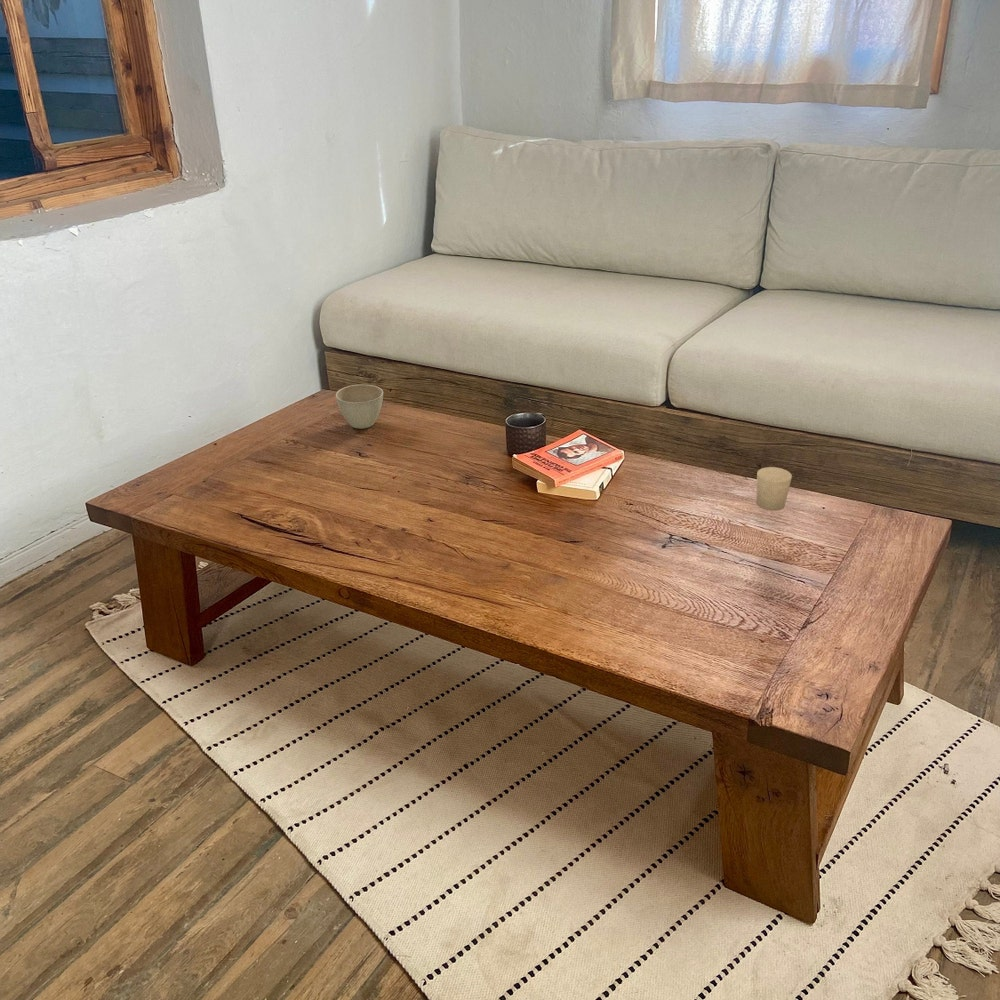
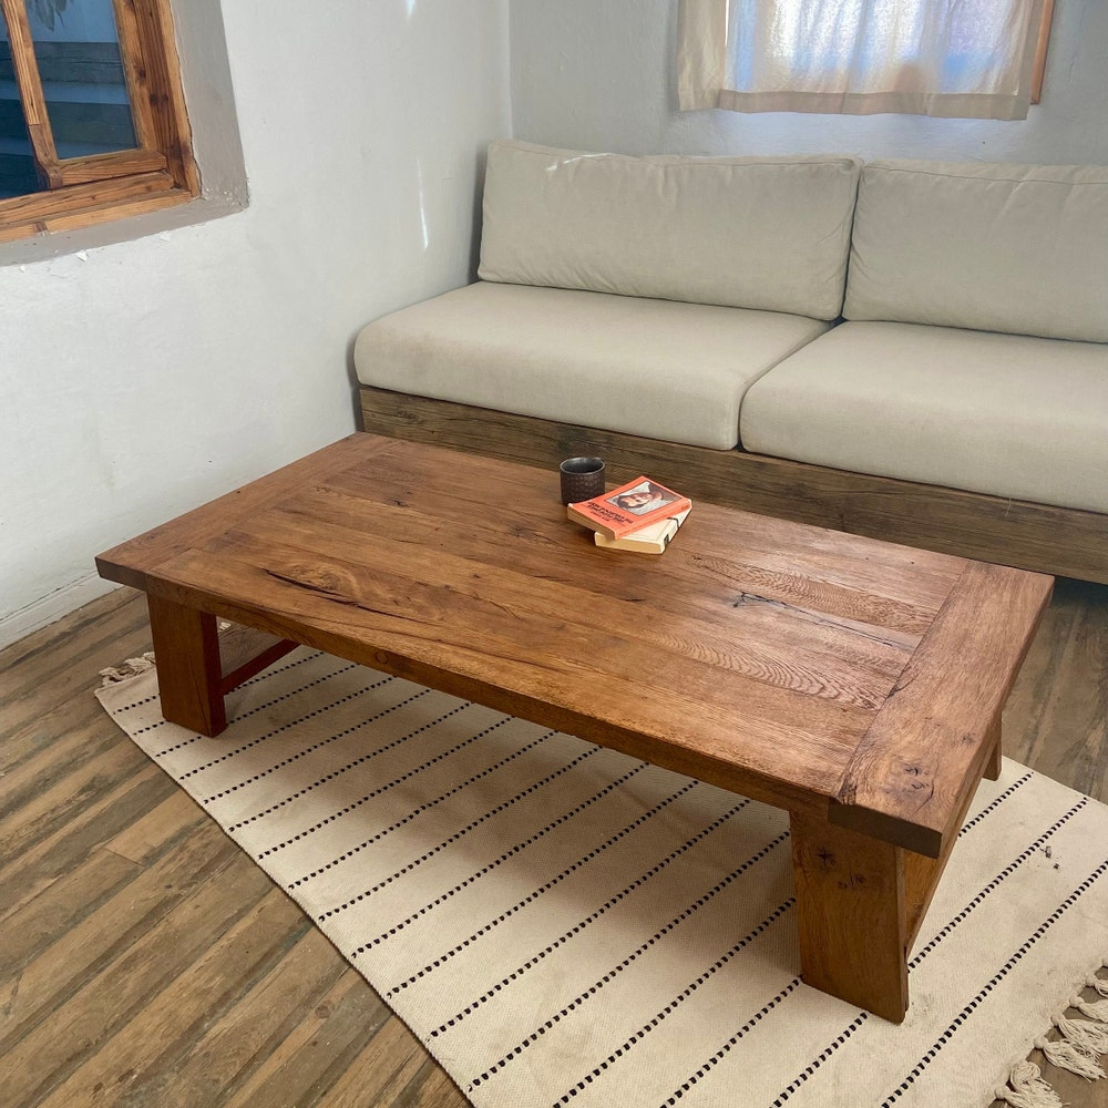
- flower pot [335,383,384,430]
- candle [756,466,793,512]
